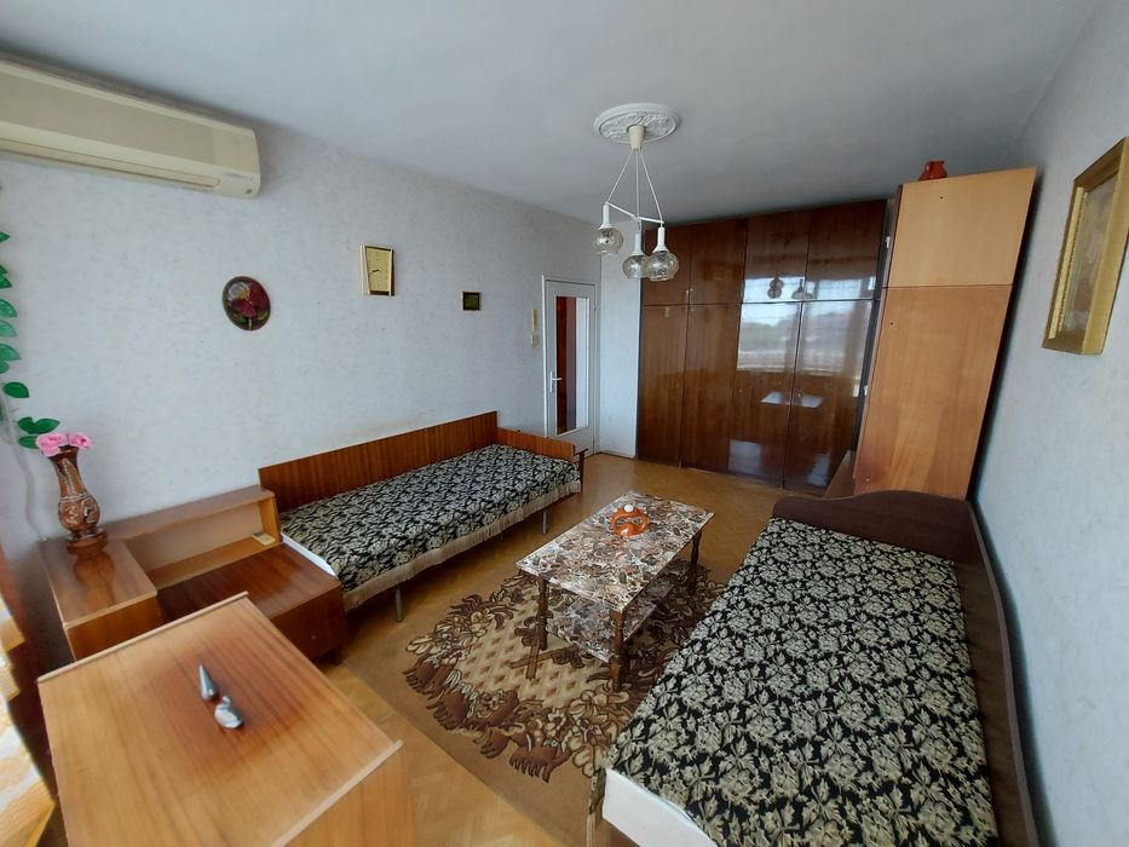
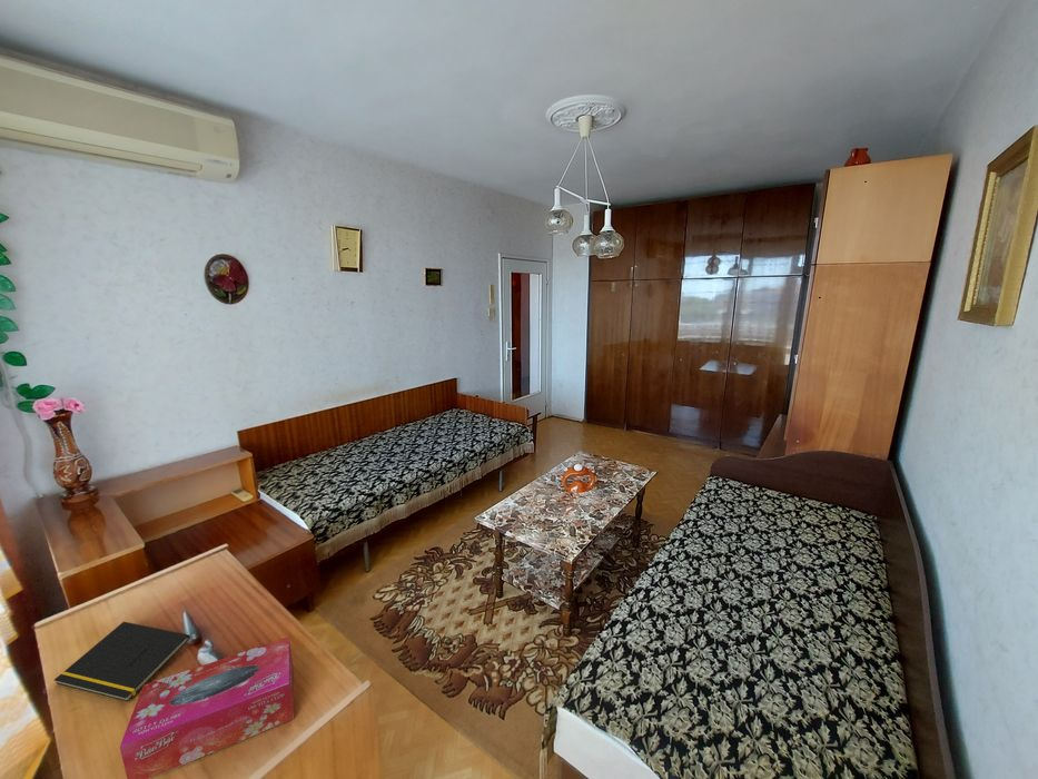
+ tissue box [119,635,295,779]
+ notepad [53,621,191,702]
